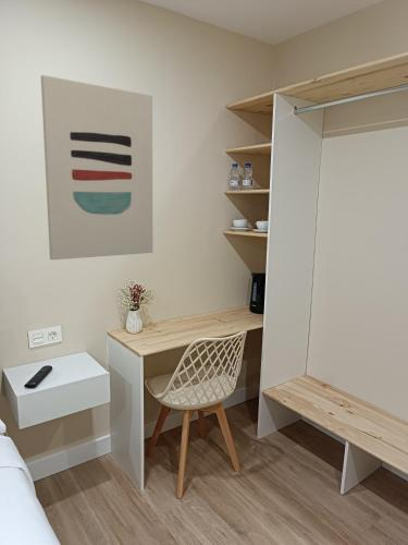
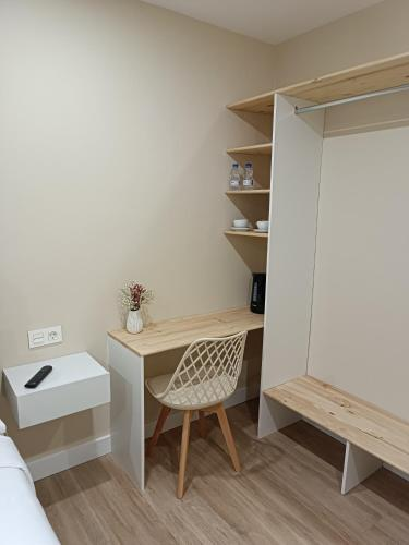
- wall art [40,74,153,261]
